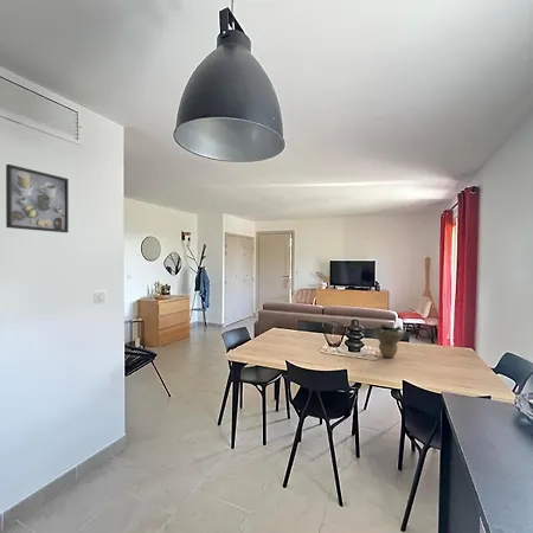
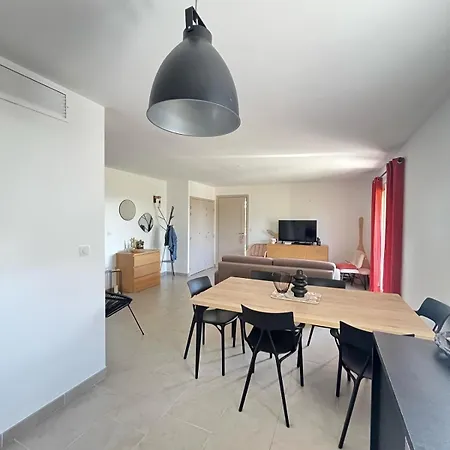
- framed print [5,163,70,233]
- decorative bowl [373,323,405,359]
